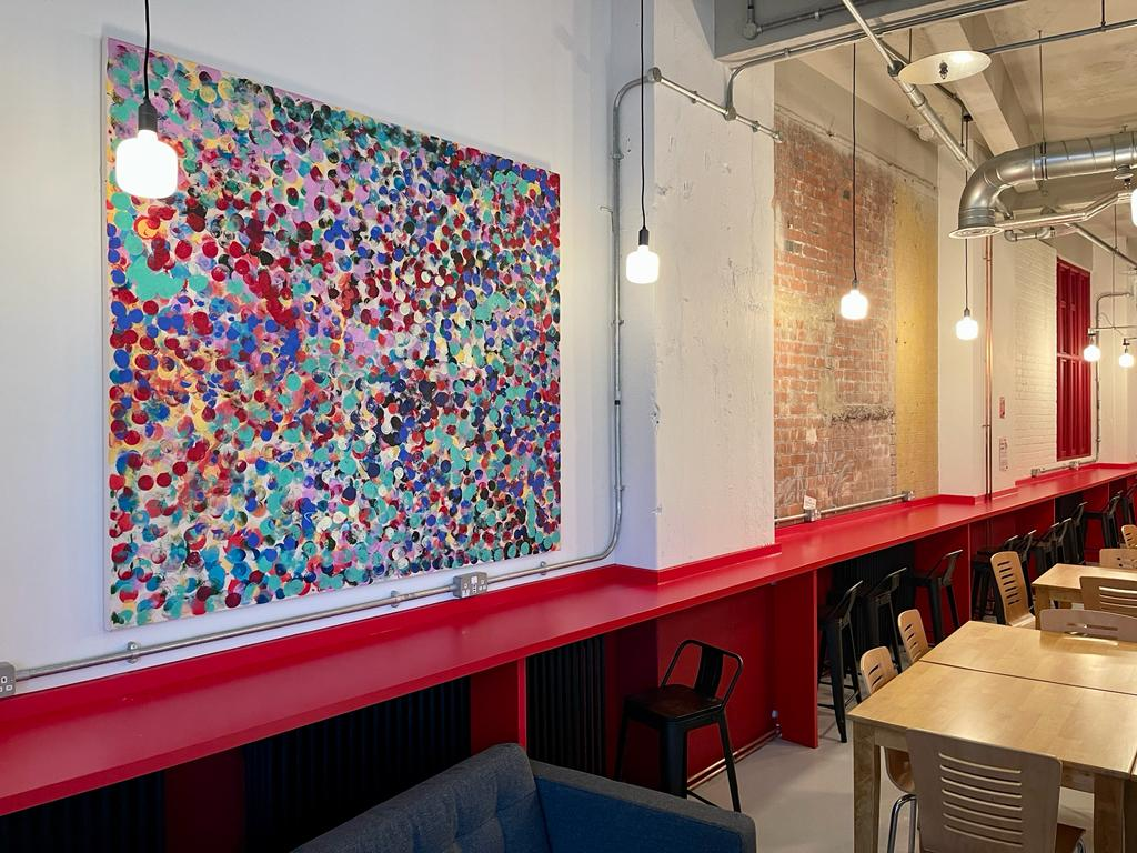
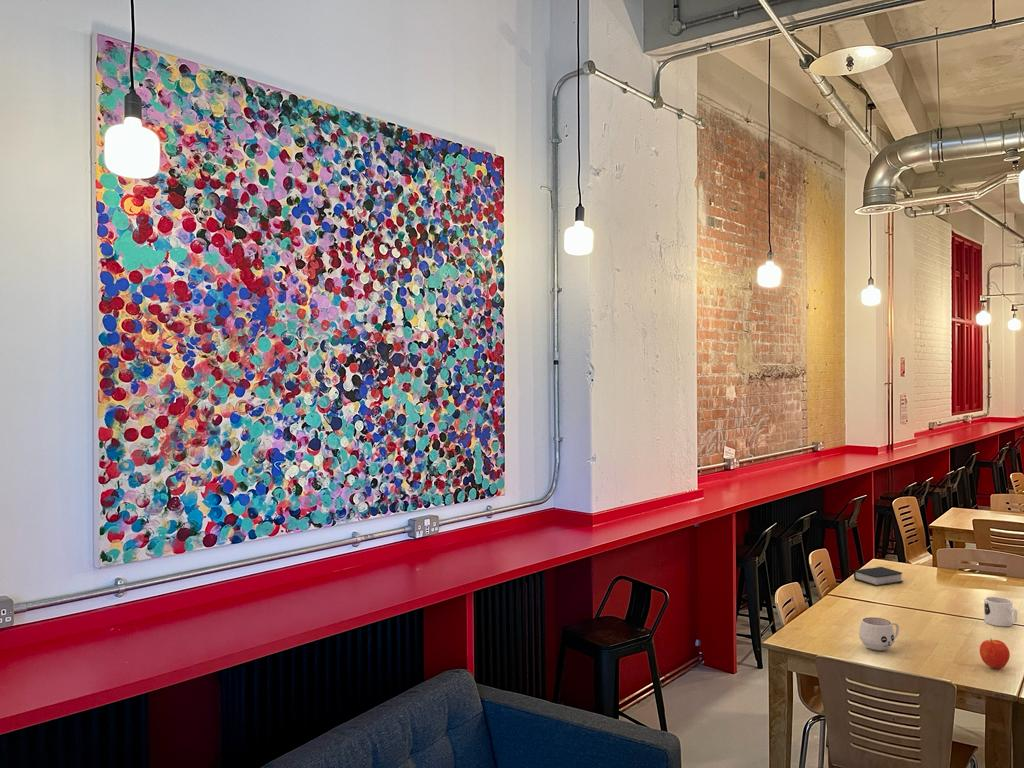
+ apple [979,637,1011,670]
+ mug [858,616,900,652]
+ mug [983,596,1018,627]
+ book [853,566,904,587]
